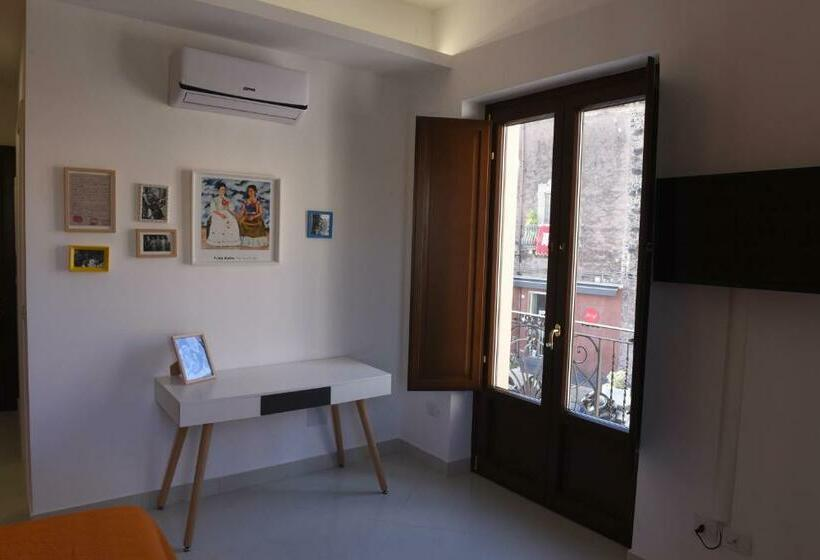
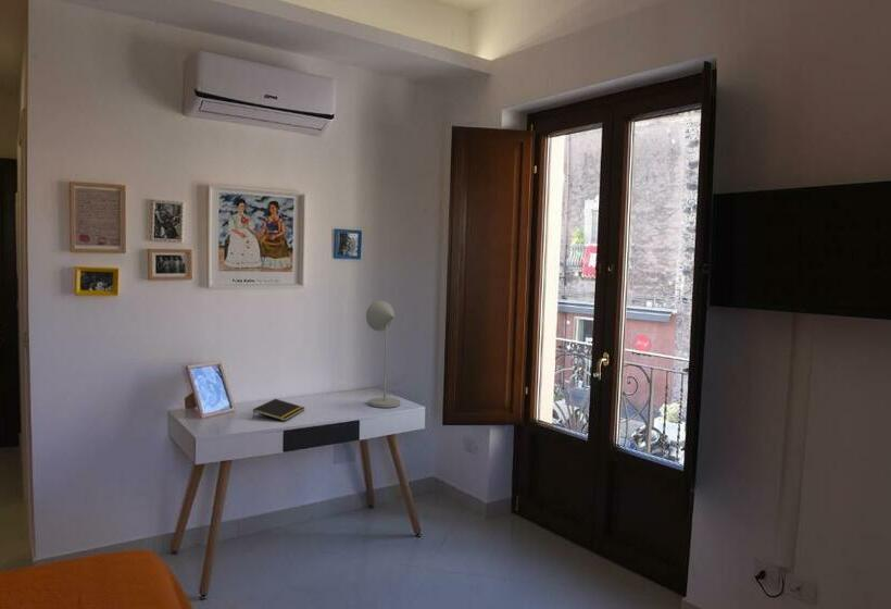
+ desk lamp [365,299,401,409]
+ notepad [252,398,305,422]
